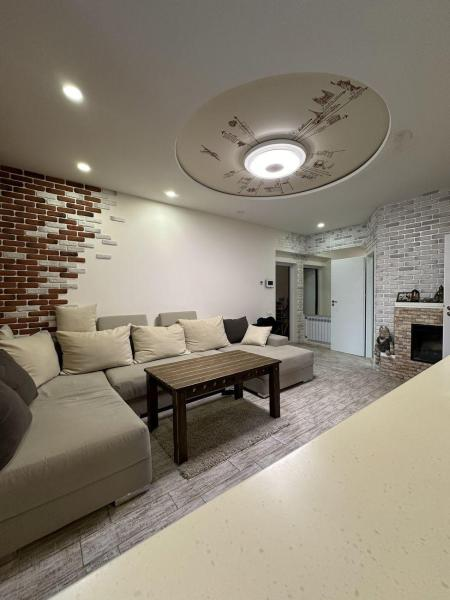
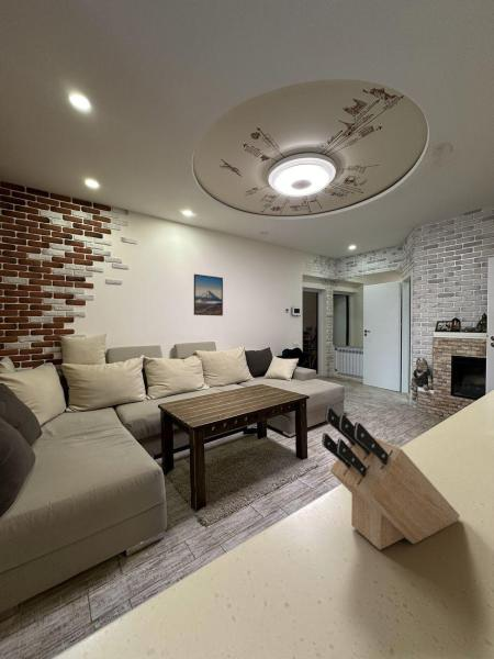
+ knife block [321,405,461,550]
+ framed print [193,273,224,316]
